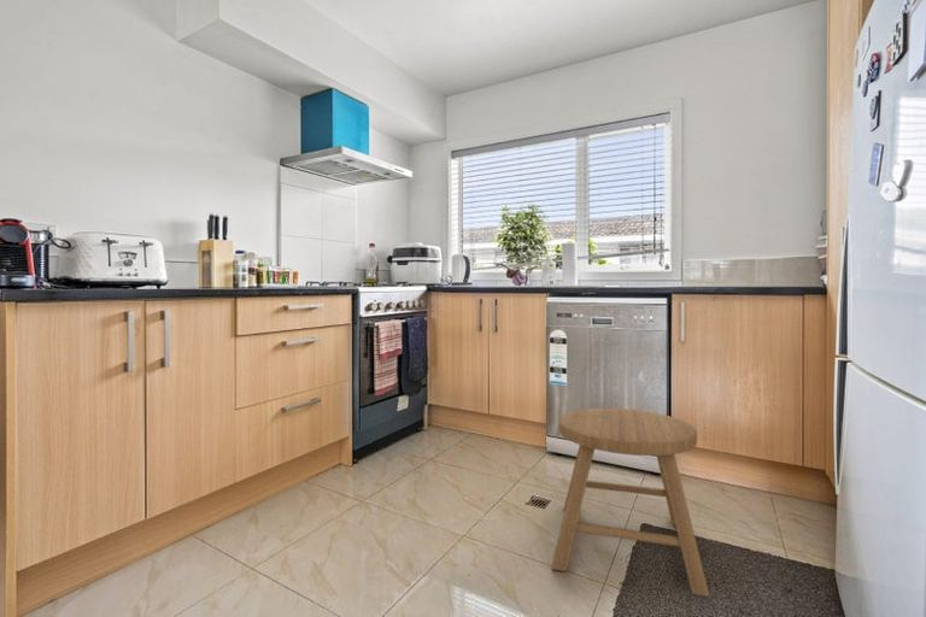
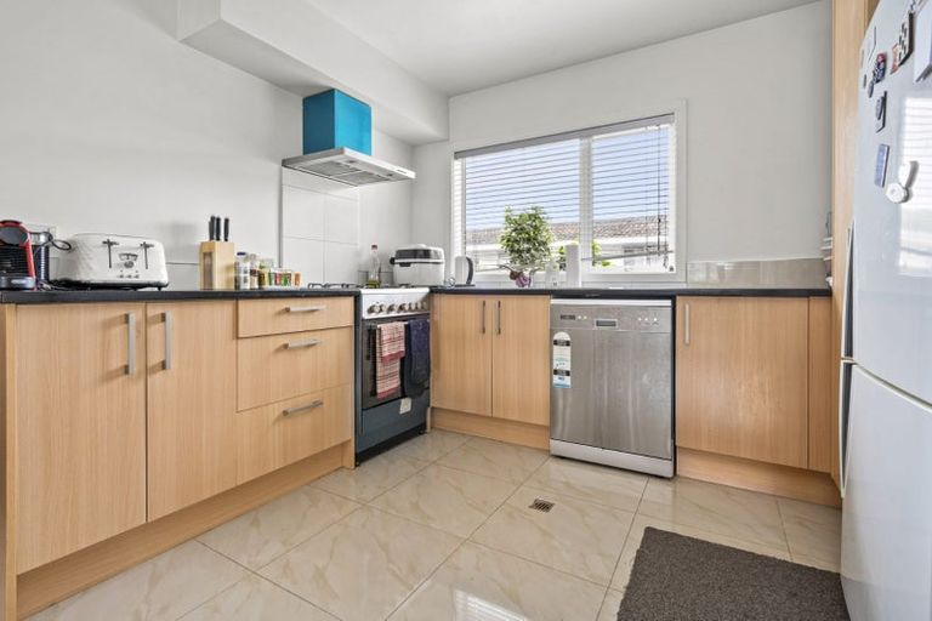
- stool [550,407,710,598]
